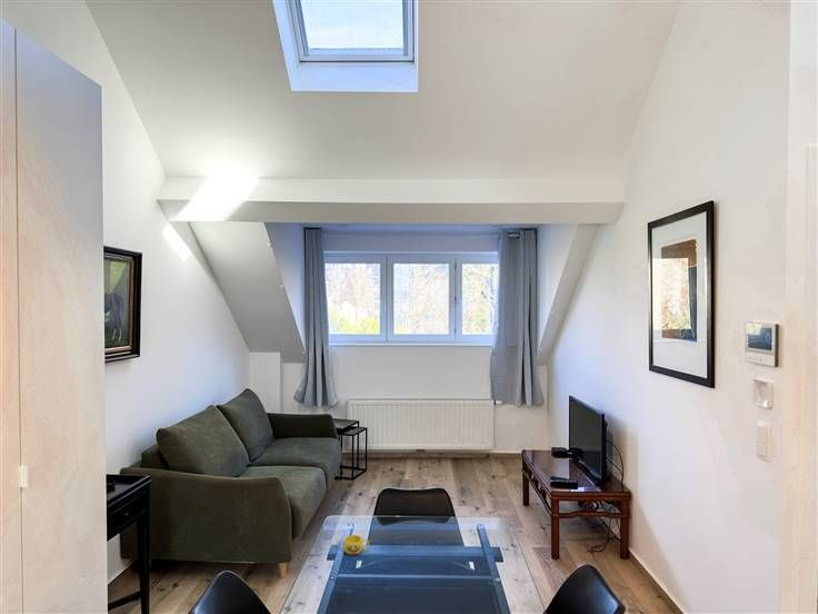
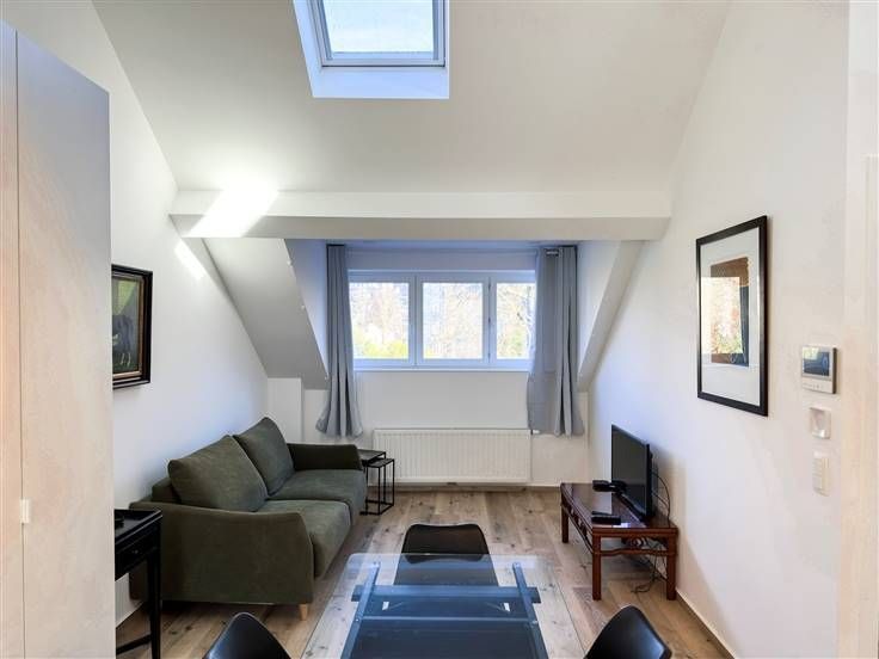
- cup [342,534,370,555]
